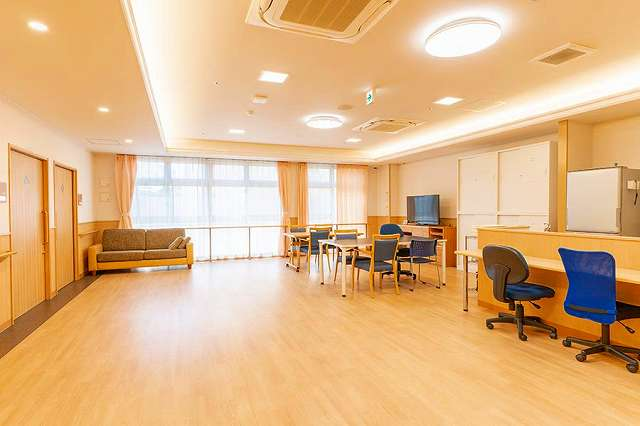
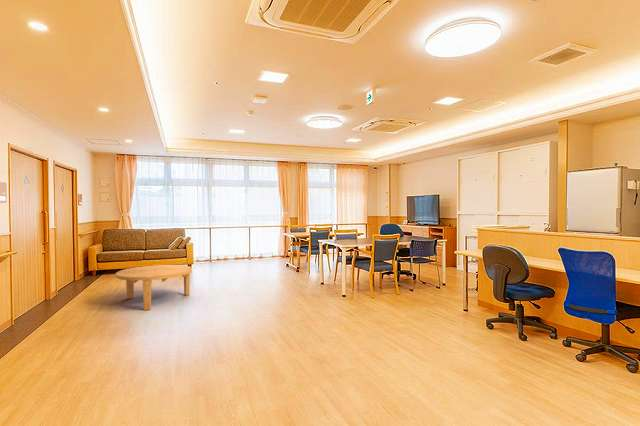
+ coffee table [115,264,193,311]
